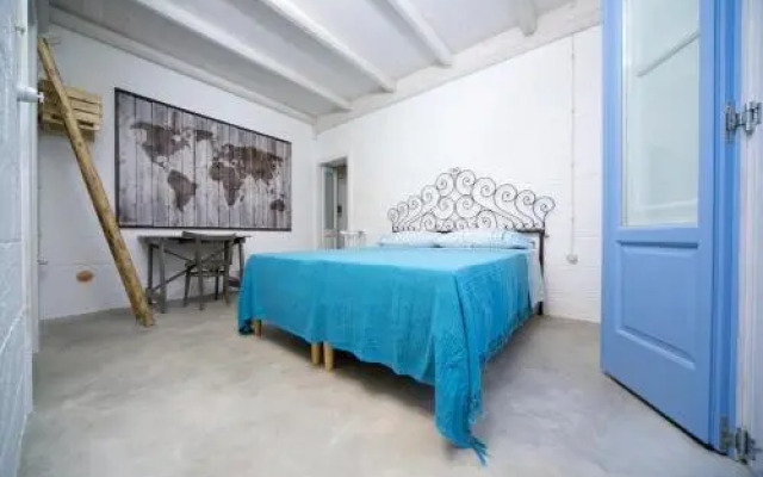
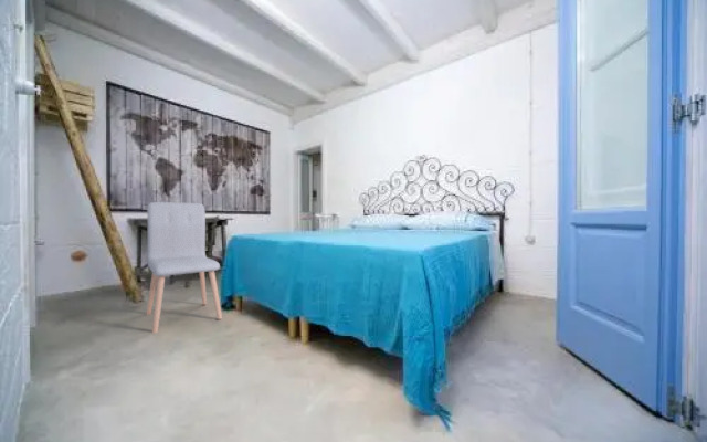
+ chair [145,201,223,334]
